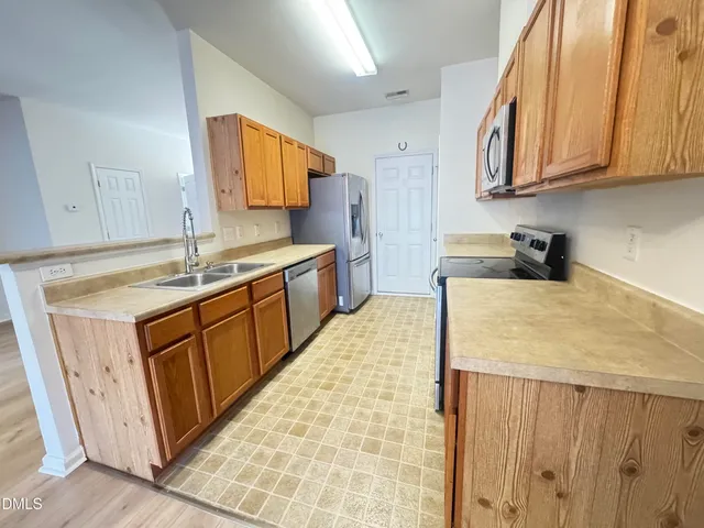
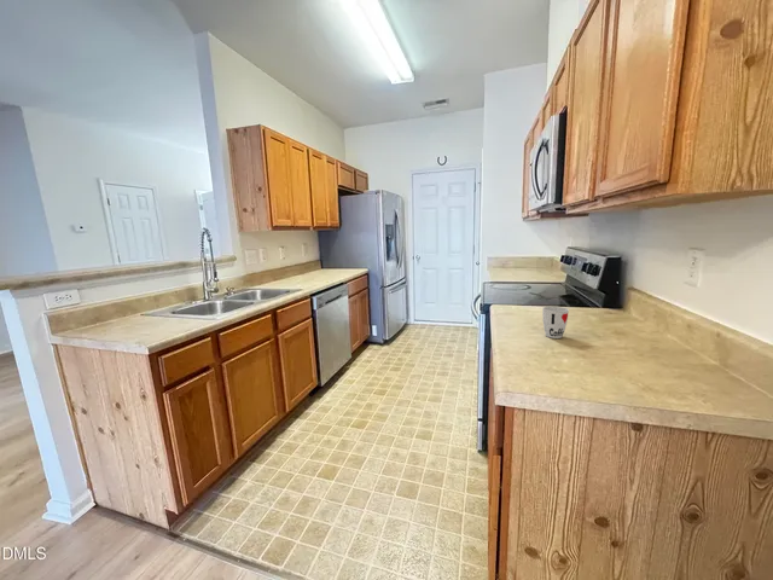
+ cup [541,306,570,340]
